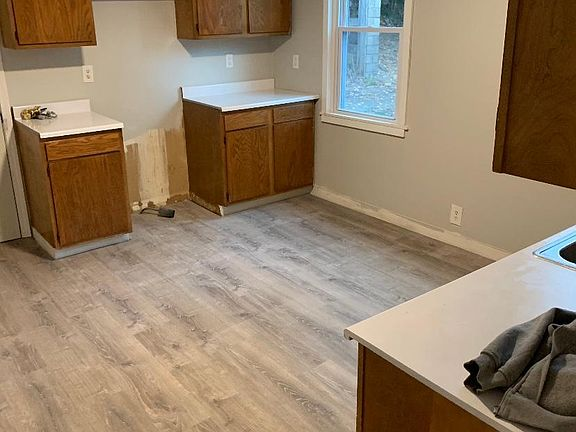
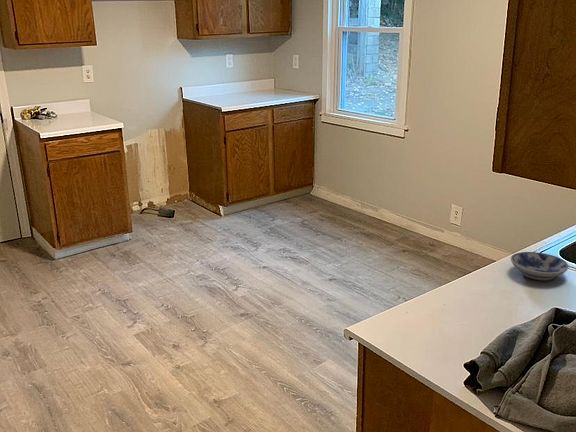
+ bowl [510,251,570,281]
